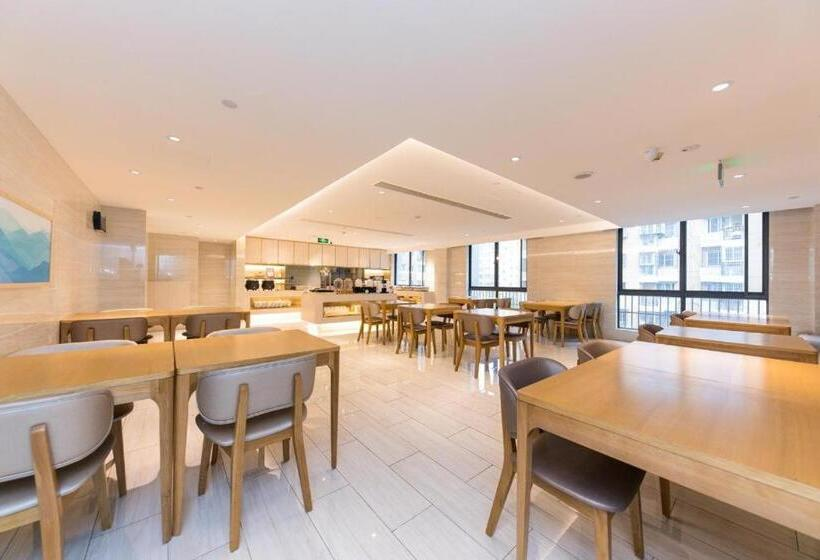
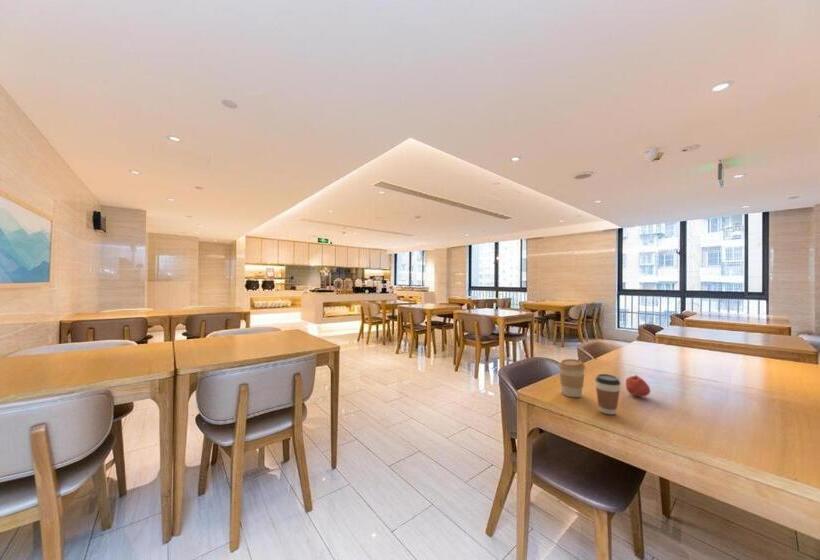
+ coffee cup [594,373,621,415]
+ apple [625,374,651,398]
+ coffee cup [557,358,586,398]
